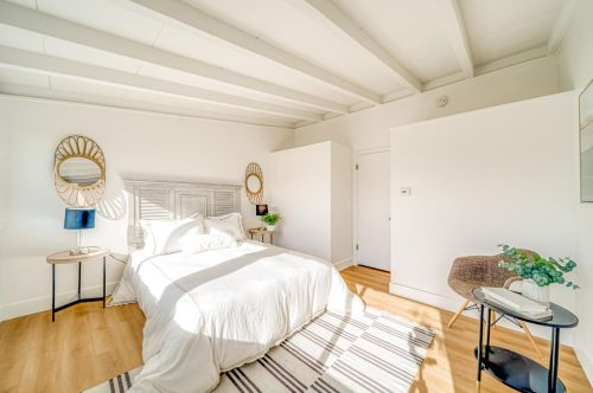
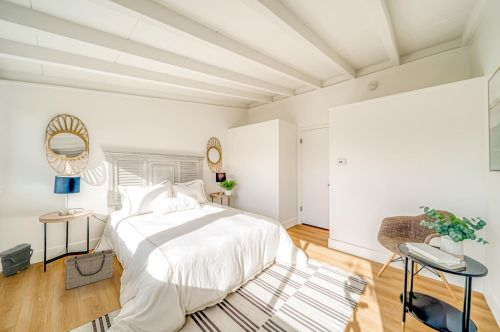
+ basket [63,248,115,290]
+ bag [0,242,35,277]
